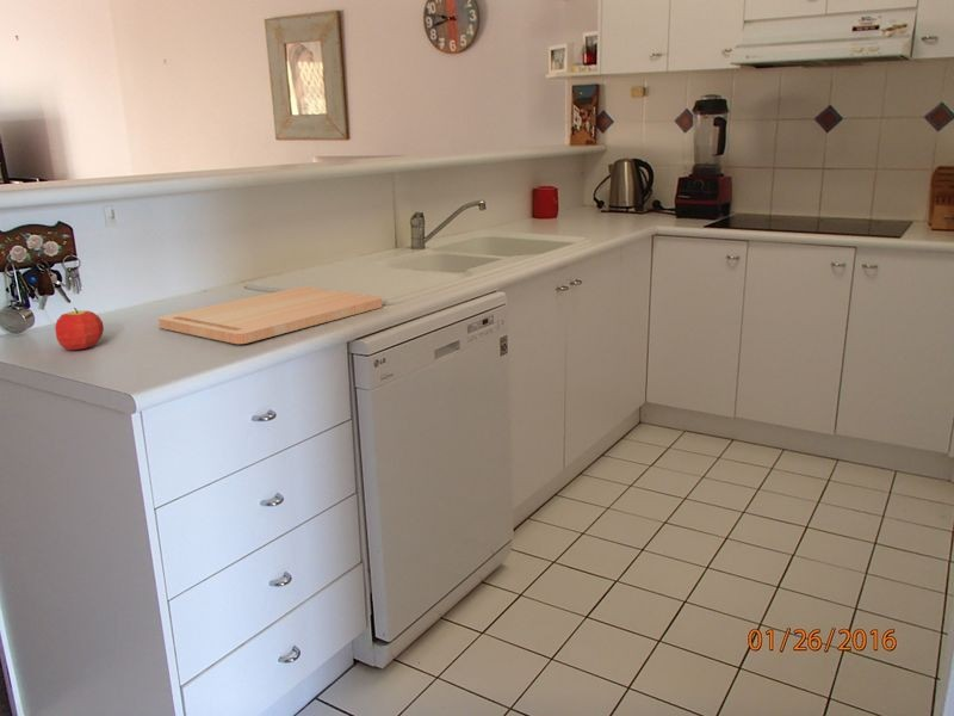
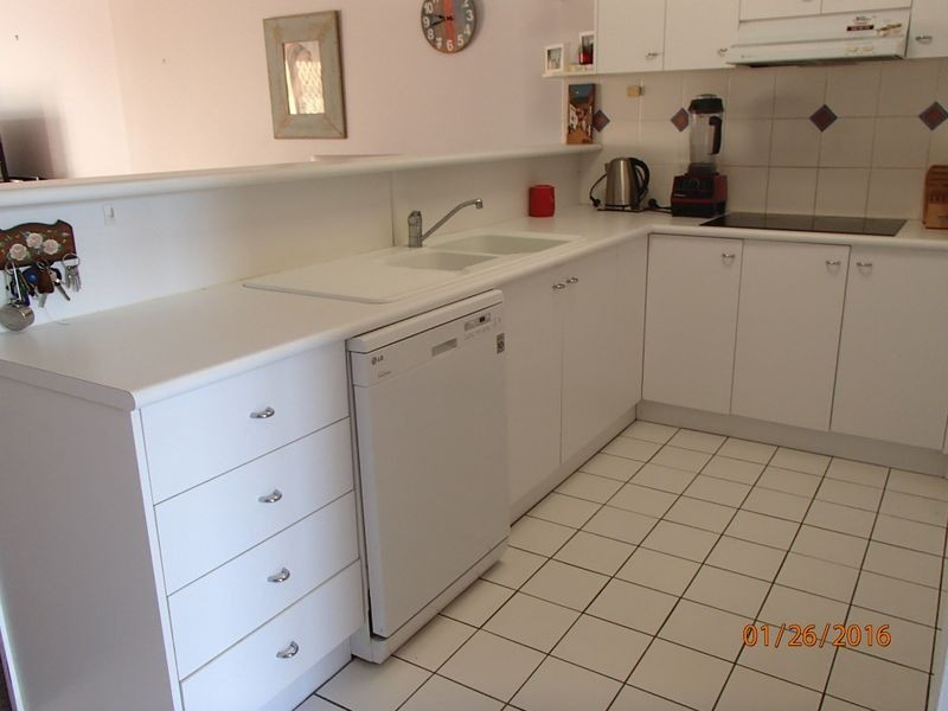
- cutting board [157,285,384,345]
- fruit [54,307,105,351]
